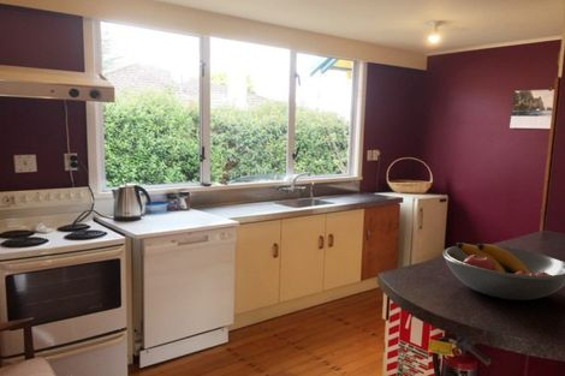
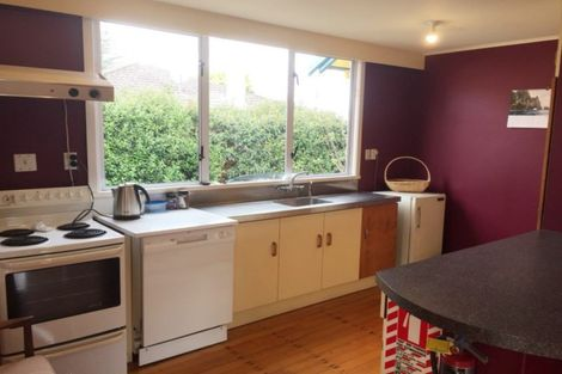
- fruit bowl [441,241,565,302]
